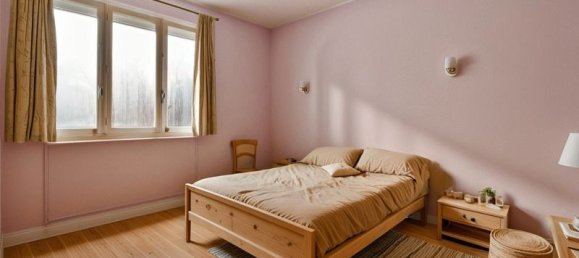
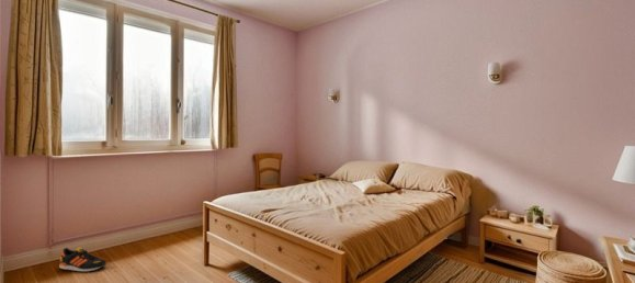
+ shoe [58,247,107,273]
